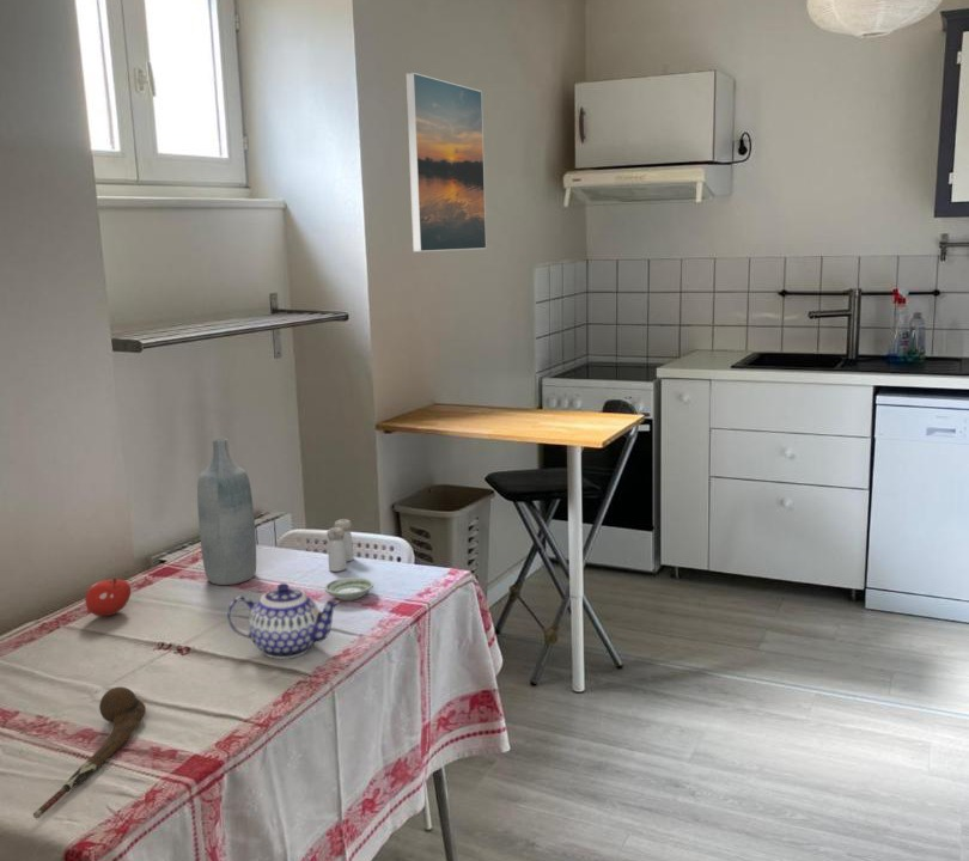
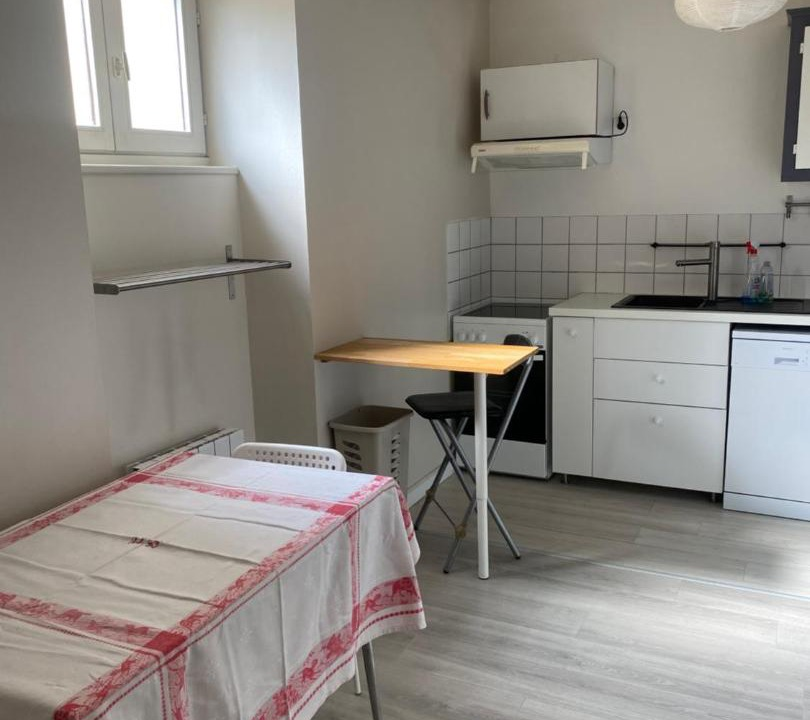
- saucer [323,576,374,602]
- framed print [404,72,488,254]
- fruit [84,578,132,617]
- salt and pepper shaker [325,518,354,573]
- teapot [226,582,341,660]
- spoon [32,686,147,819]
- bottle [196,438,257,586]
